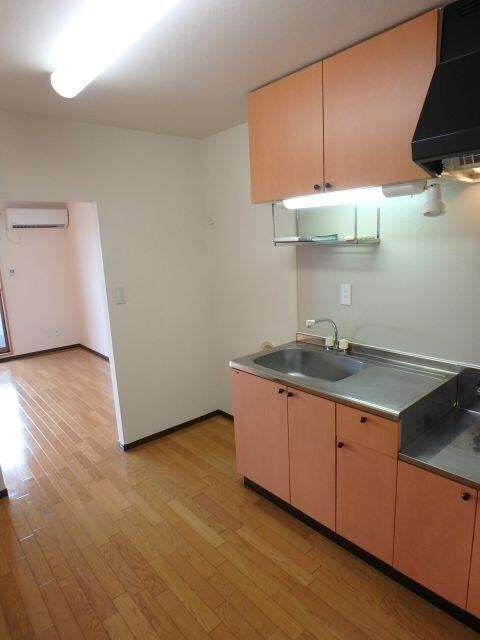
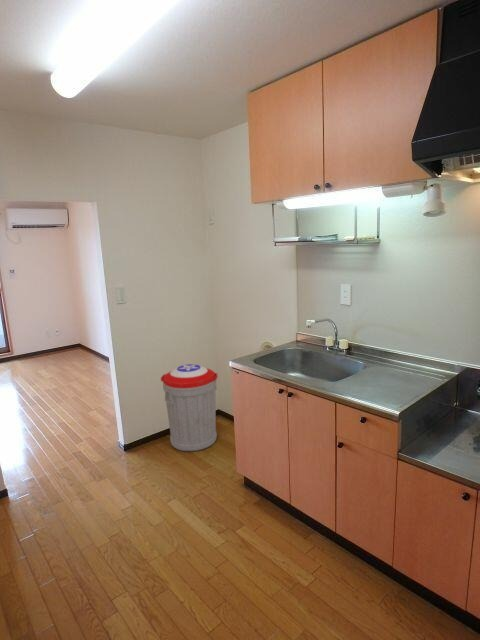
+ trash can [160,363,219,452]
